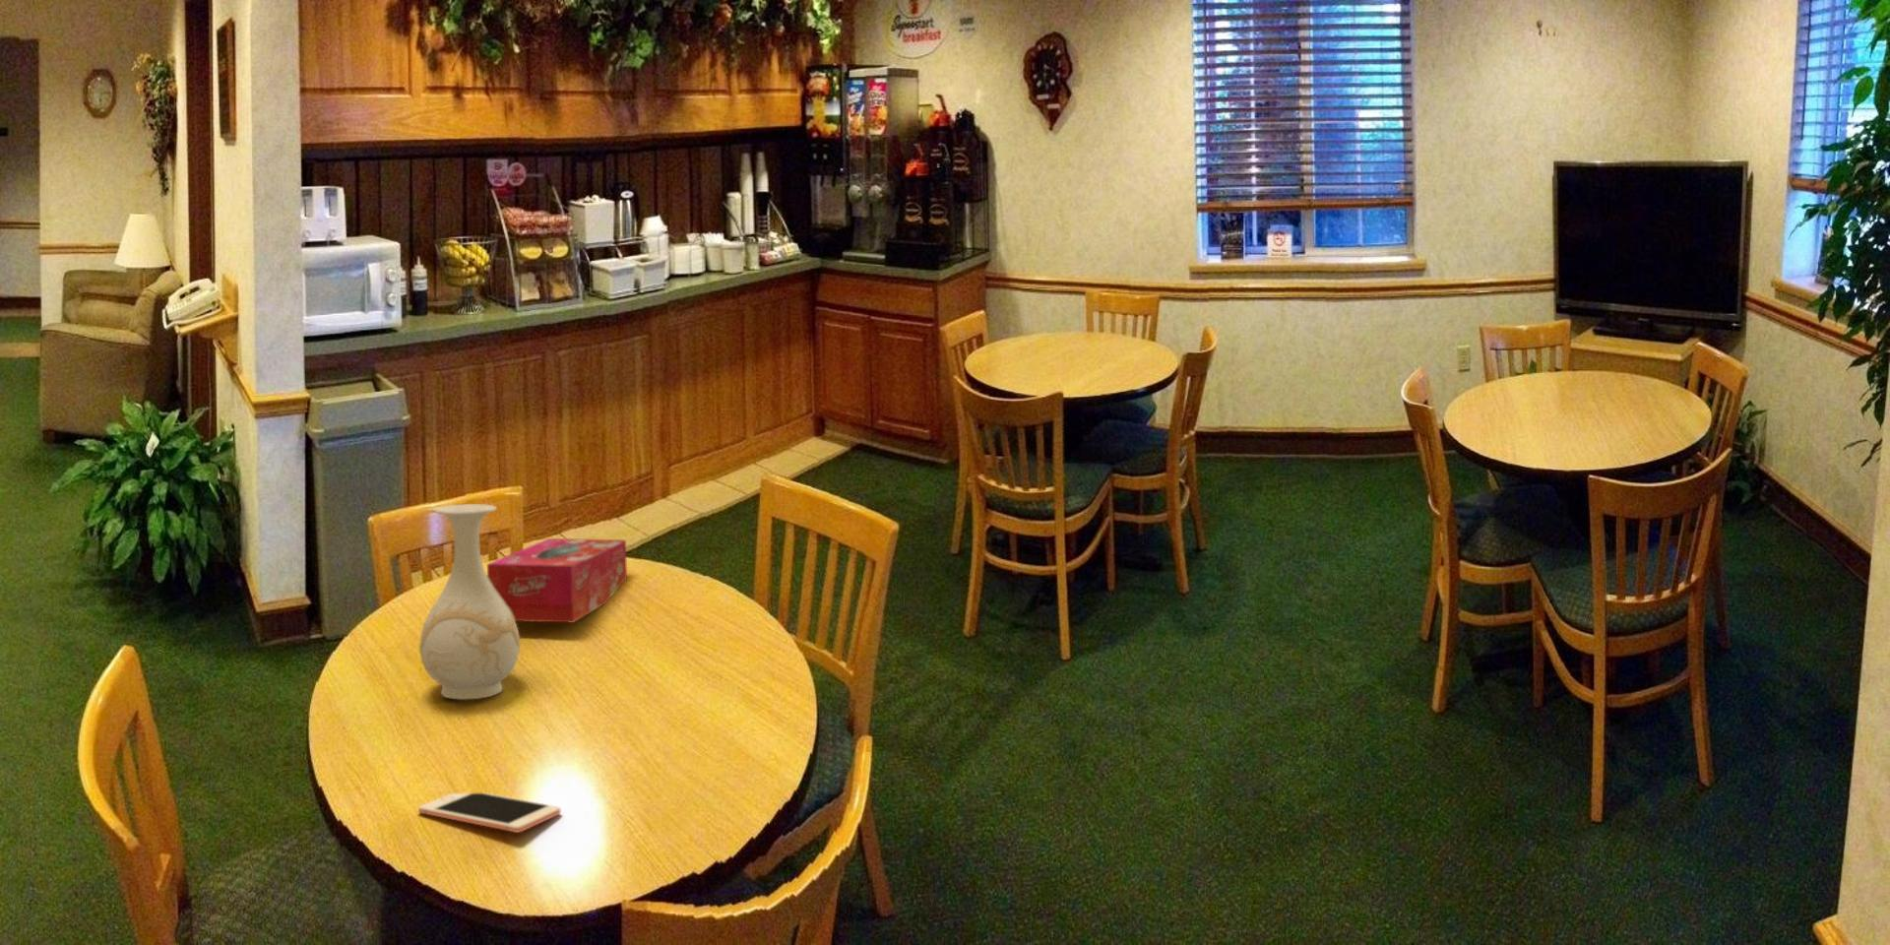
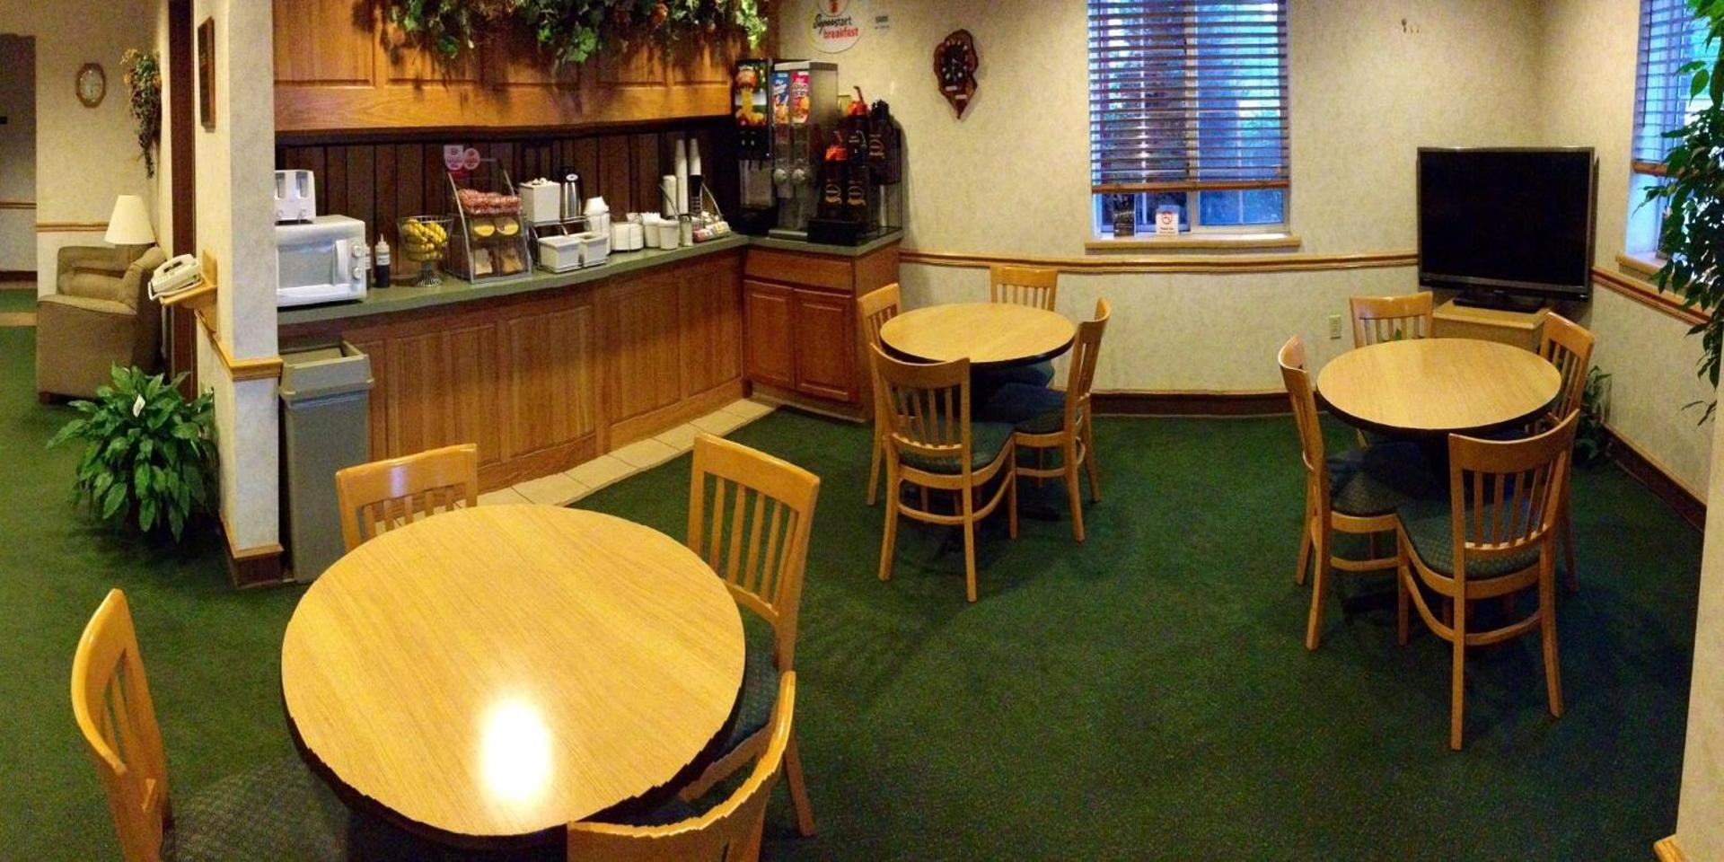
- tissue box [486,538,628,624]
- cell phone [417,792,562,834]
- vase [418,503,521,700]
